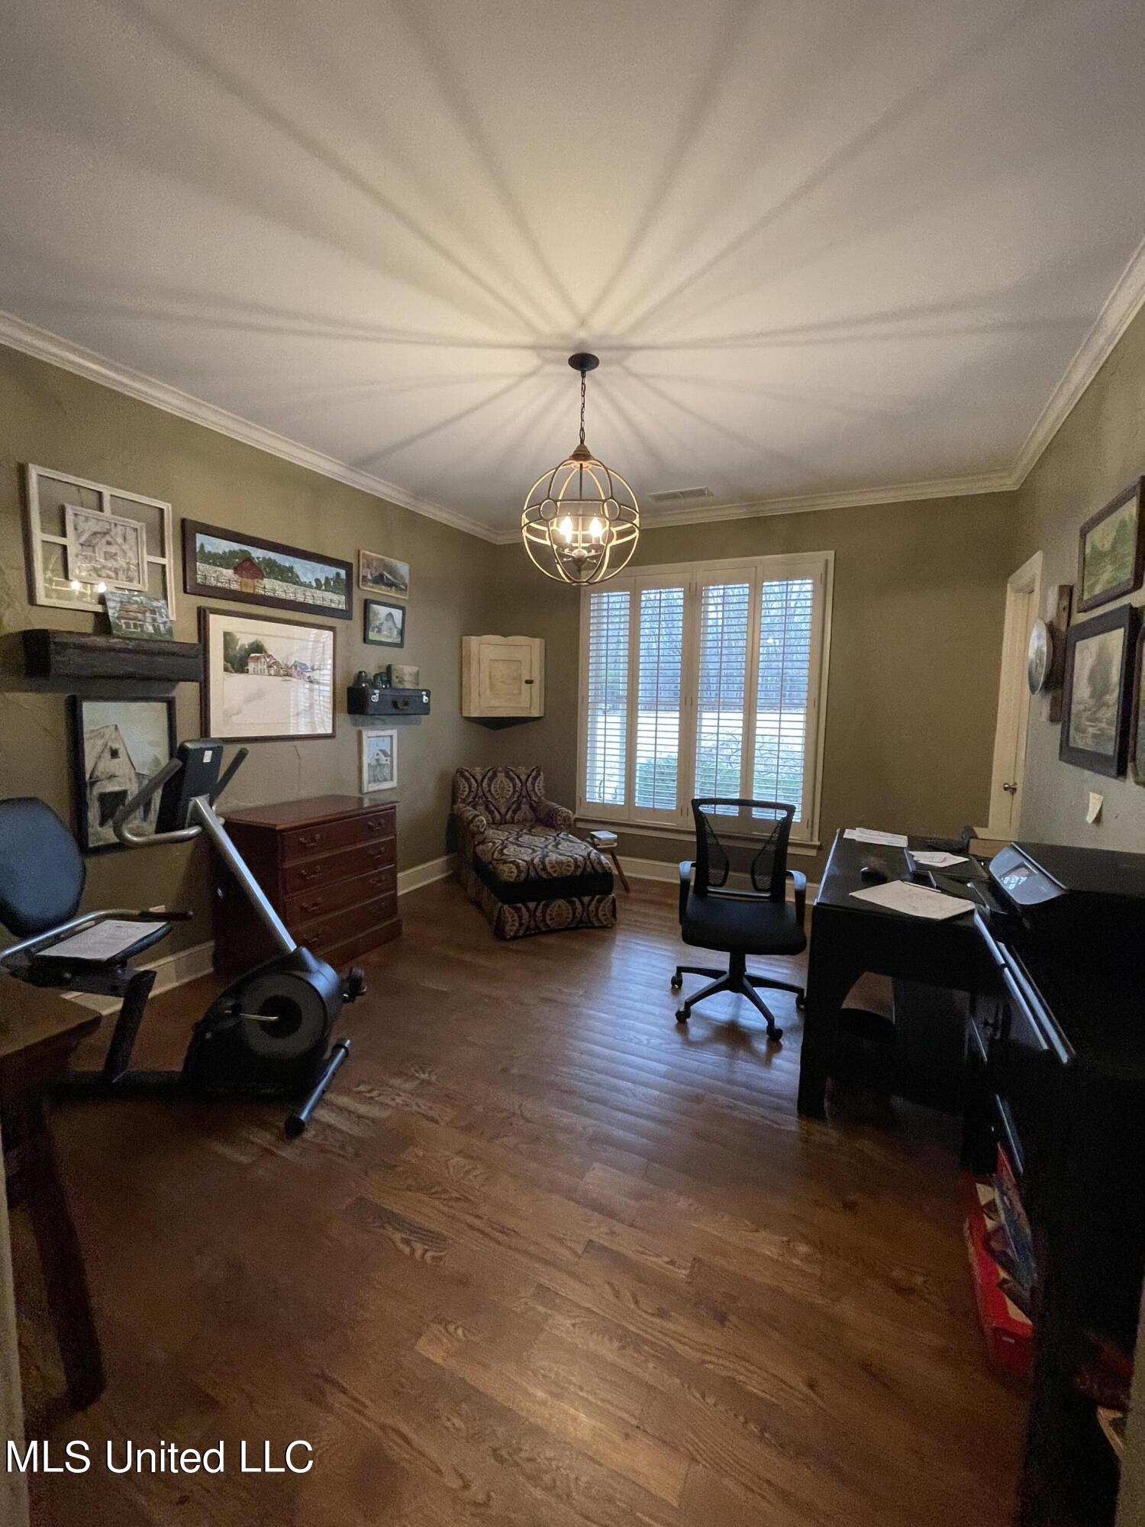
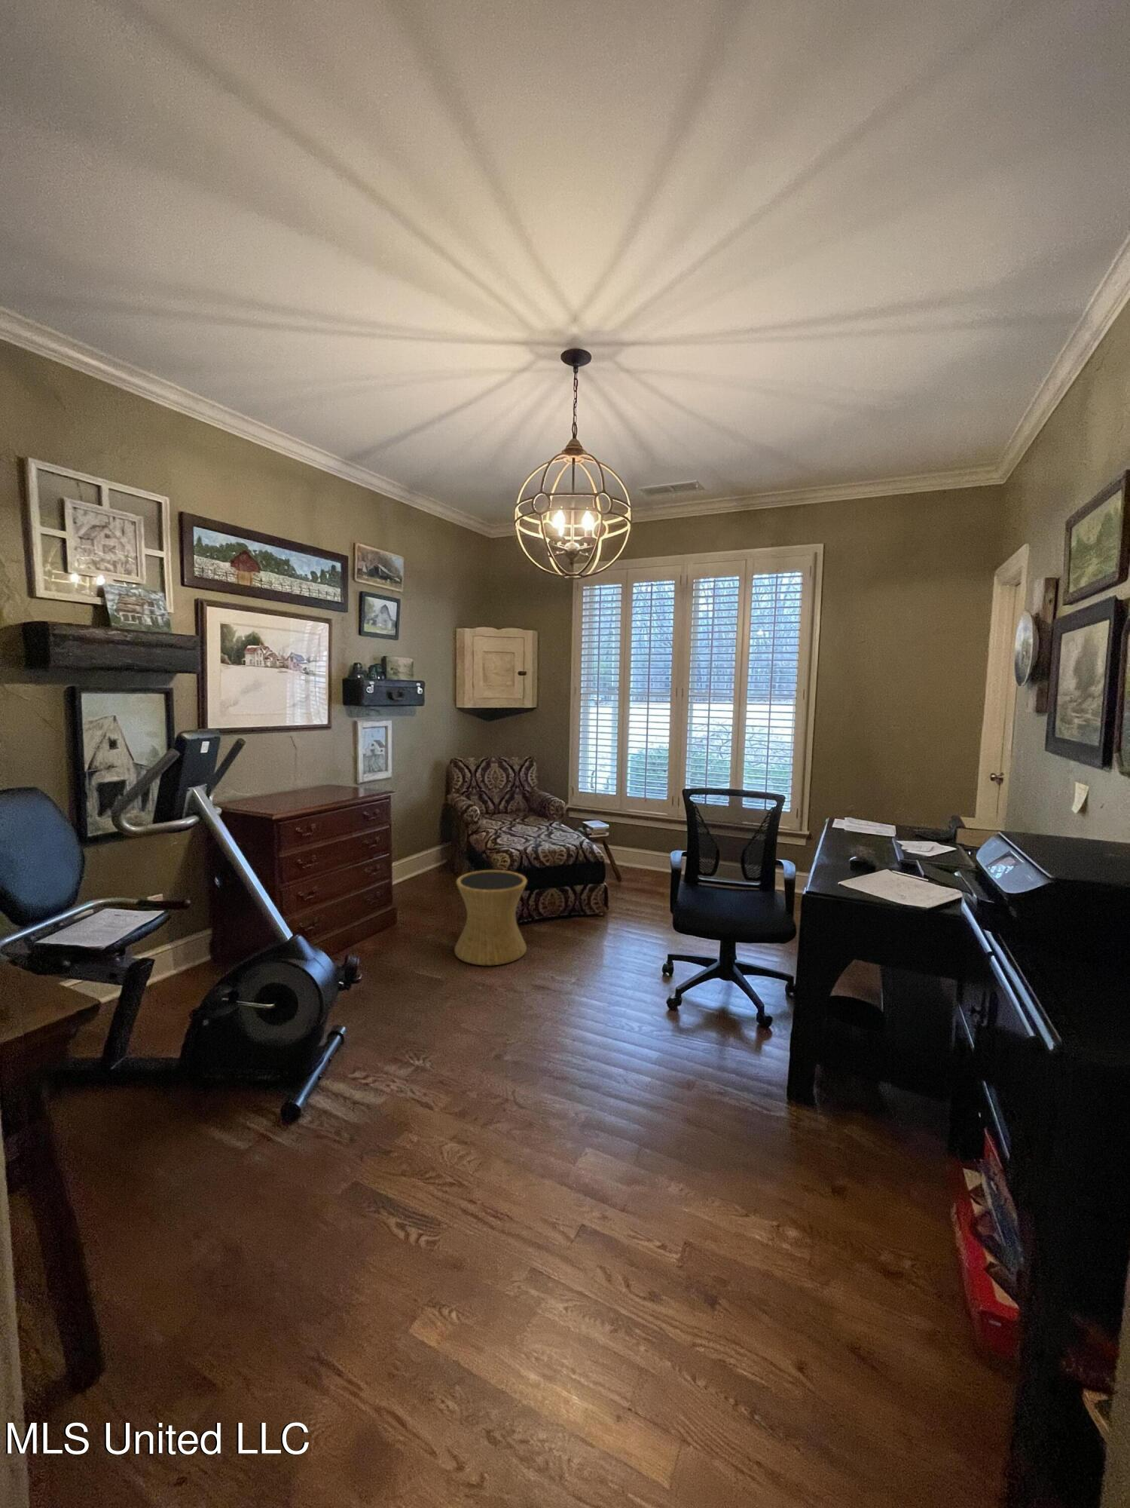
+ side table [453,869,528,965]
